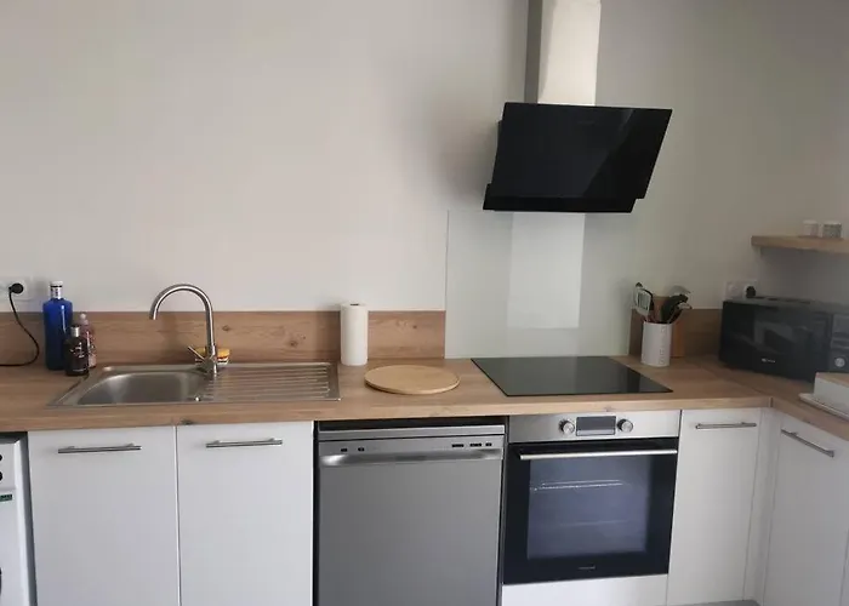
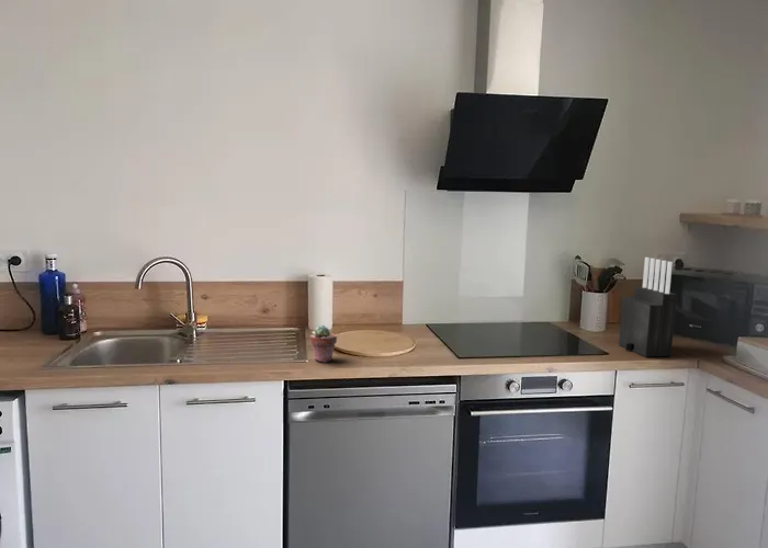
+ knife block [618,256,678,358]
+ potted succulent [309,324,338,363]
